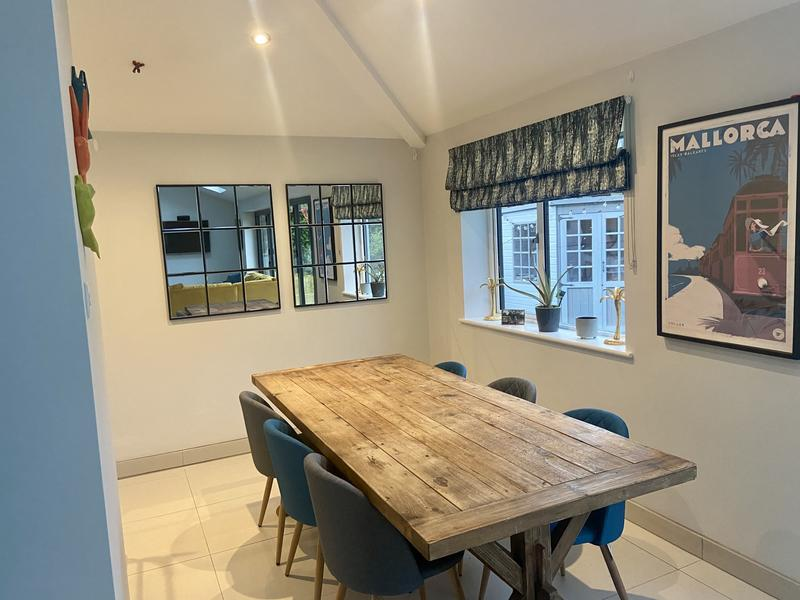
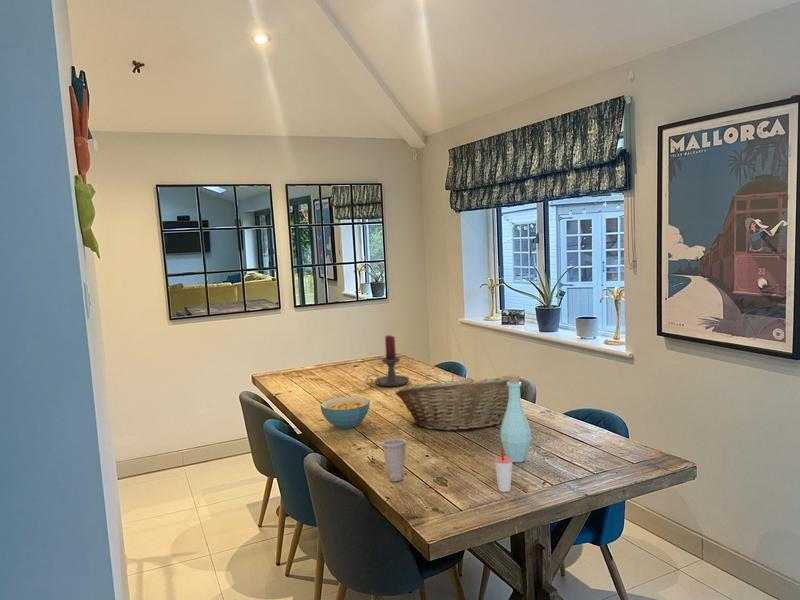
+ bottle [499,373,533,463]
+ cup [380,438,408,482]
+ fruit basket [394,373,522,432]
+ candle holder [365,334,410,387]
+ cup [493,449,513,493]
+ cereal bowl [319,396,371,430]
